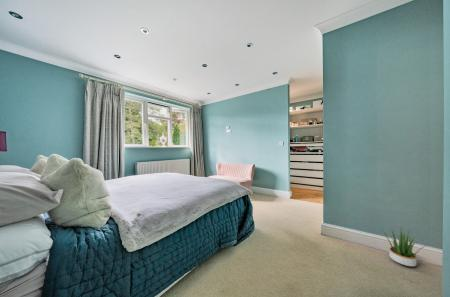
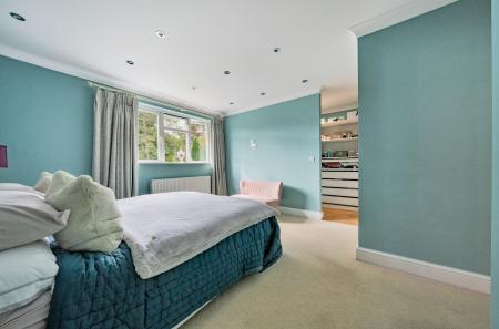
- potted plant [381,227,430,268]
